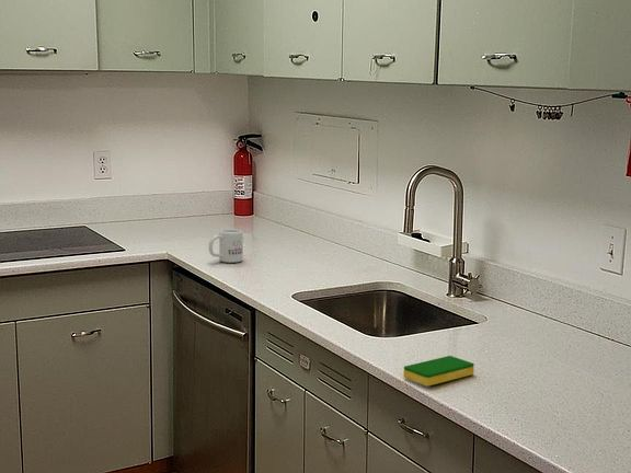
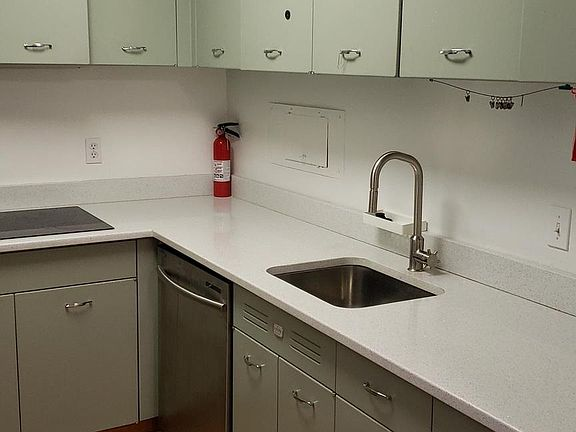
- dish sponge [402,355,475,388]
- mug [208,228,244,264]
